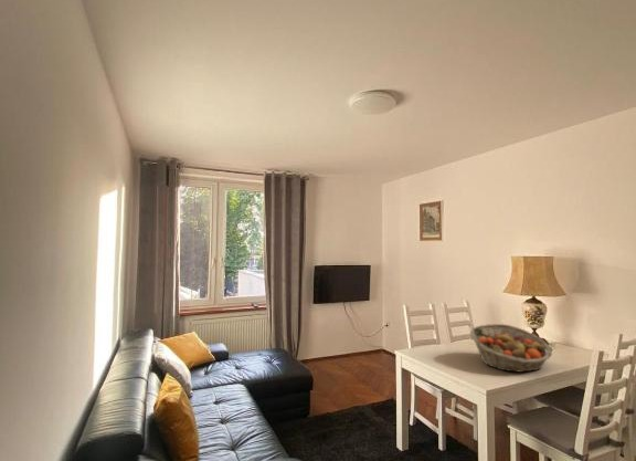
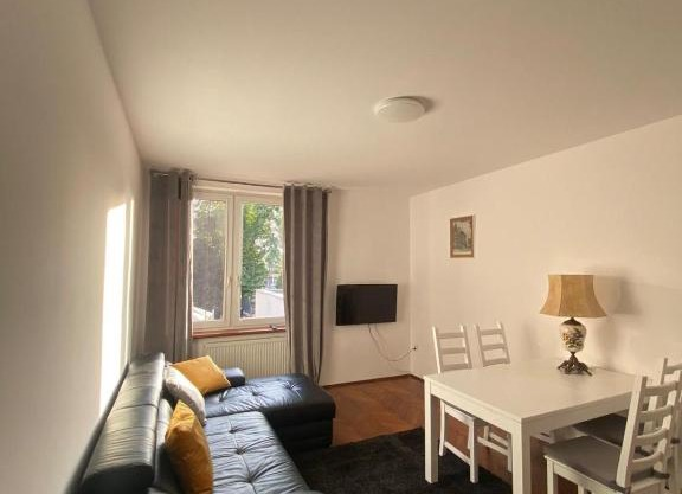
- fruit basket [469,323,553,374]
